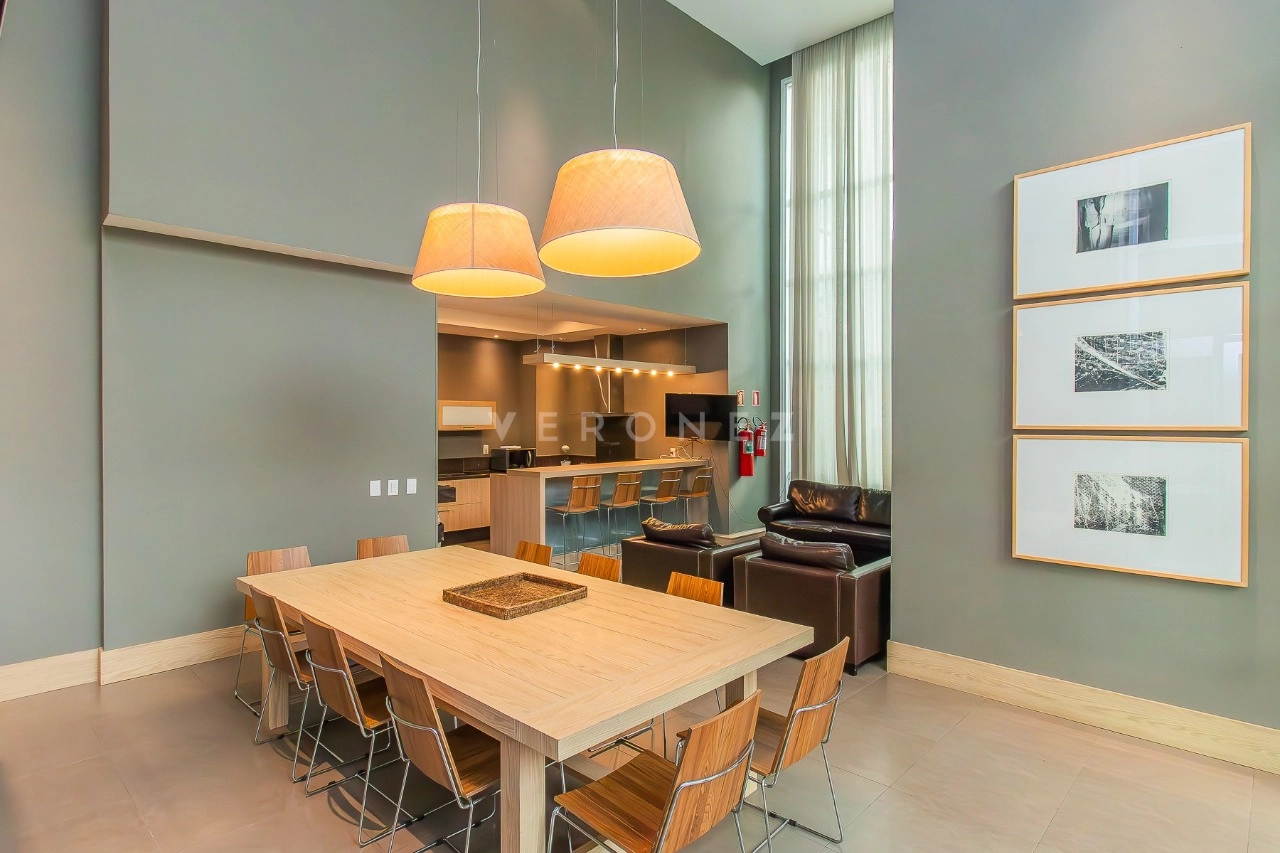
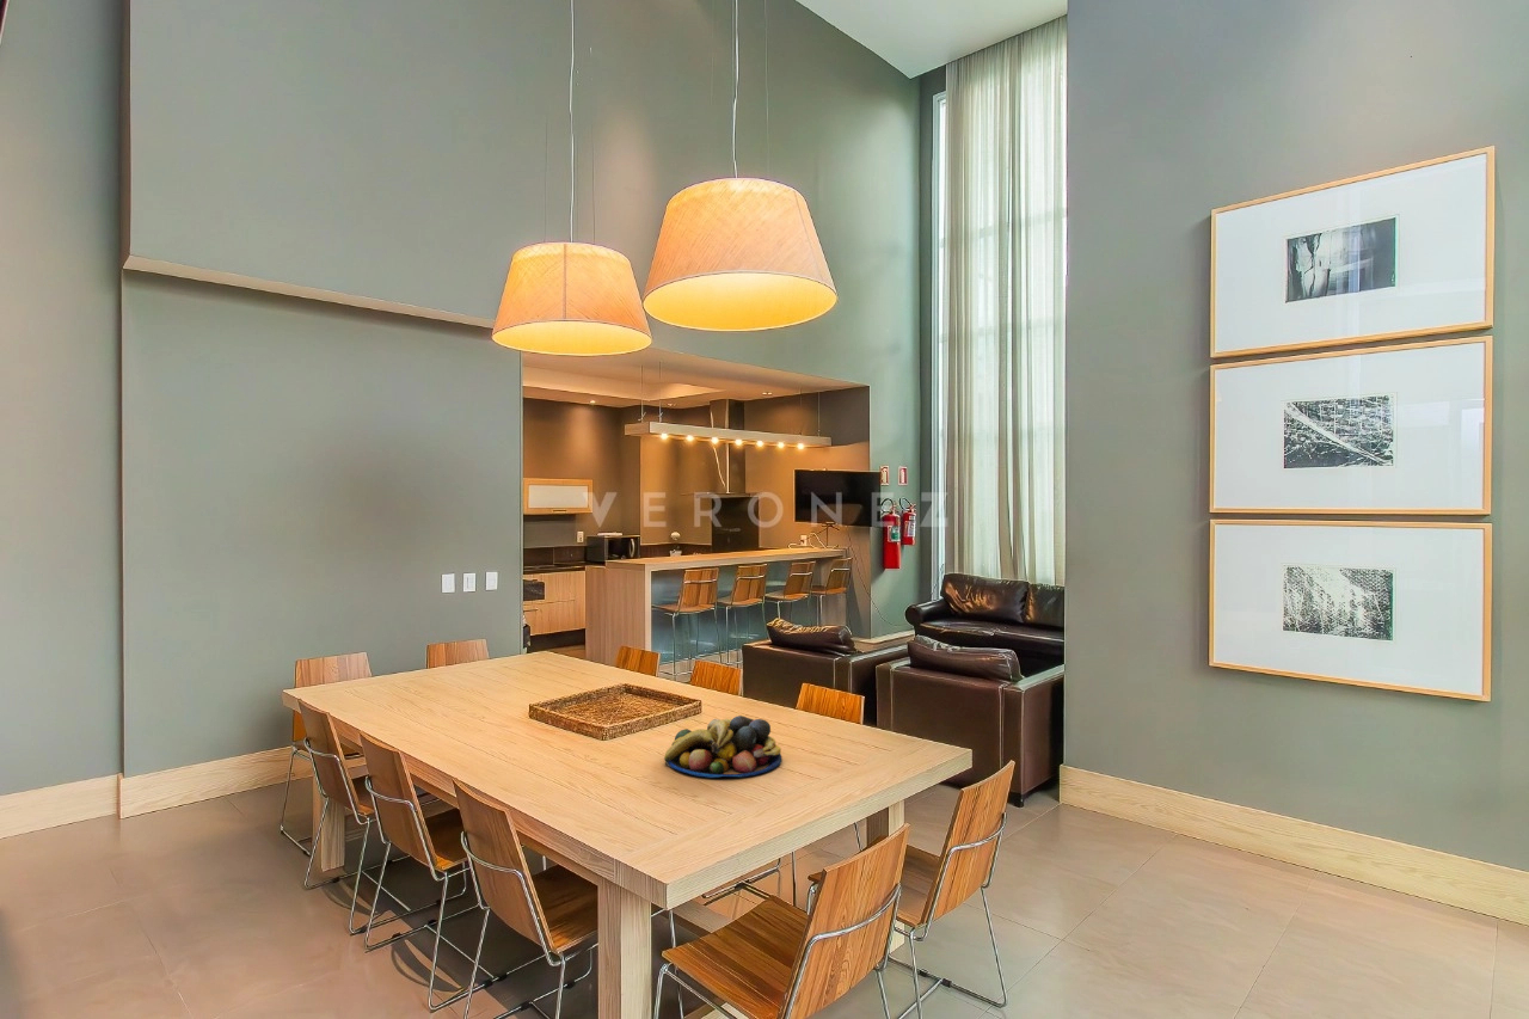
+ fruit bowl [663,714,782,779]
